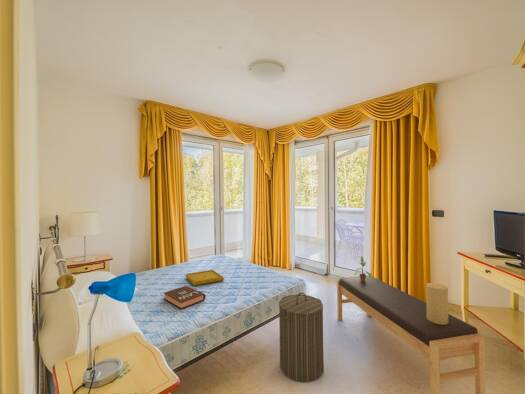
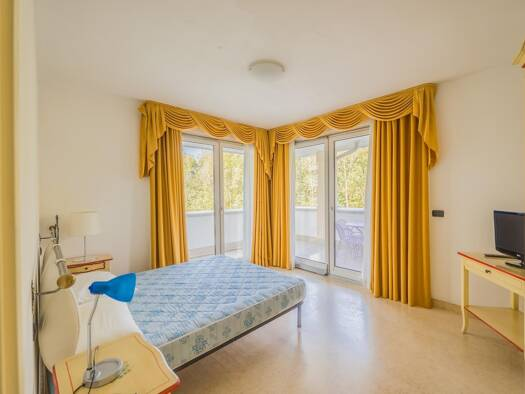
- decorative vase [425,282,449,325]
- laundry hamper [278,292,325,383]
- serving tray [185,269,225,287]
- potted plant [353,255,373,282]
- bench [336,275,486,394]
- book [163,285,206,310]
